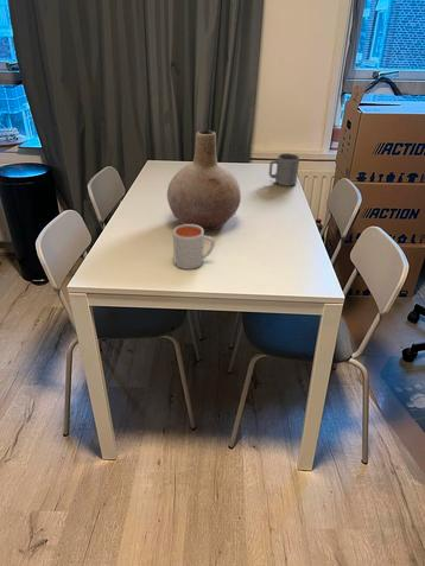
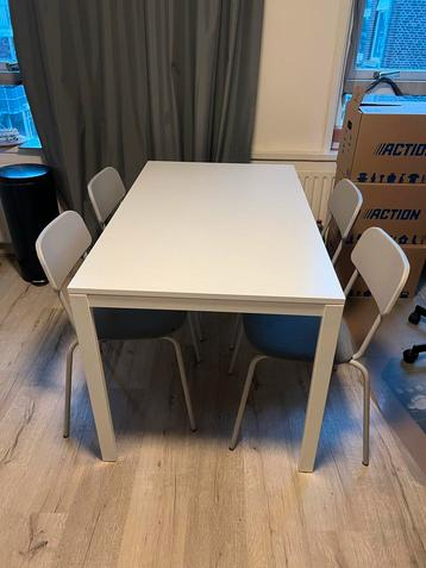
- mug [268,152,300,187]
- mug [172,224,216,271]
- vase [166,129,242,233]
